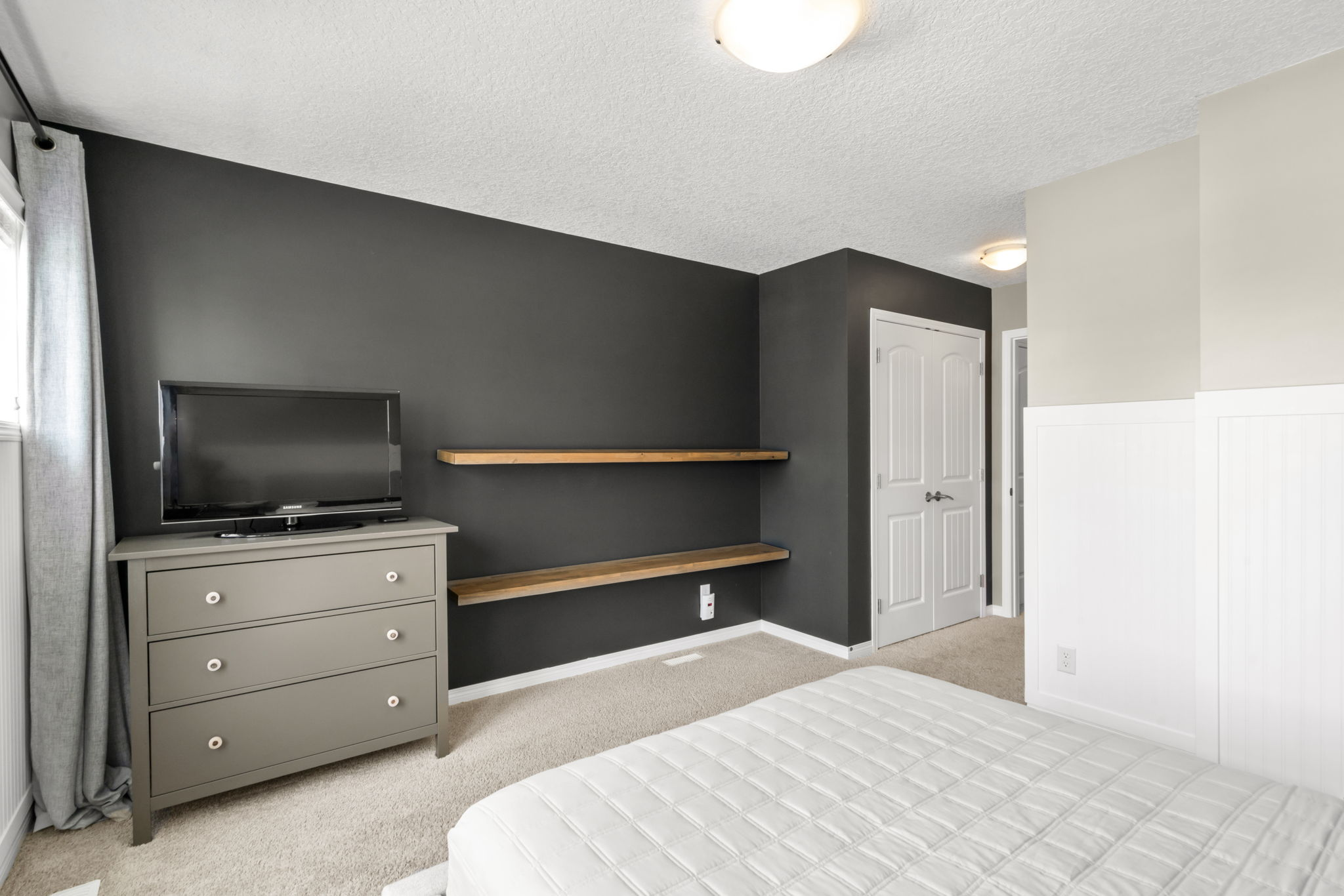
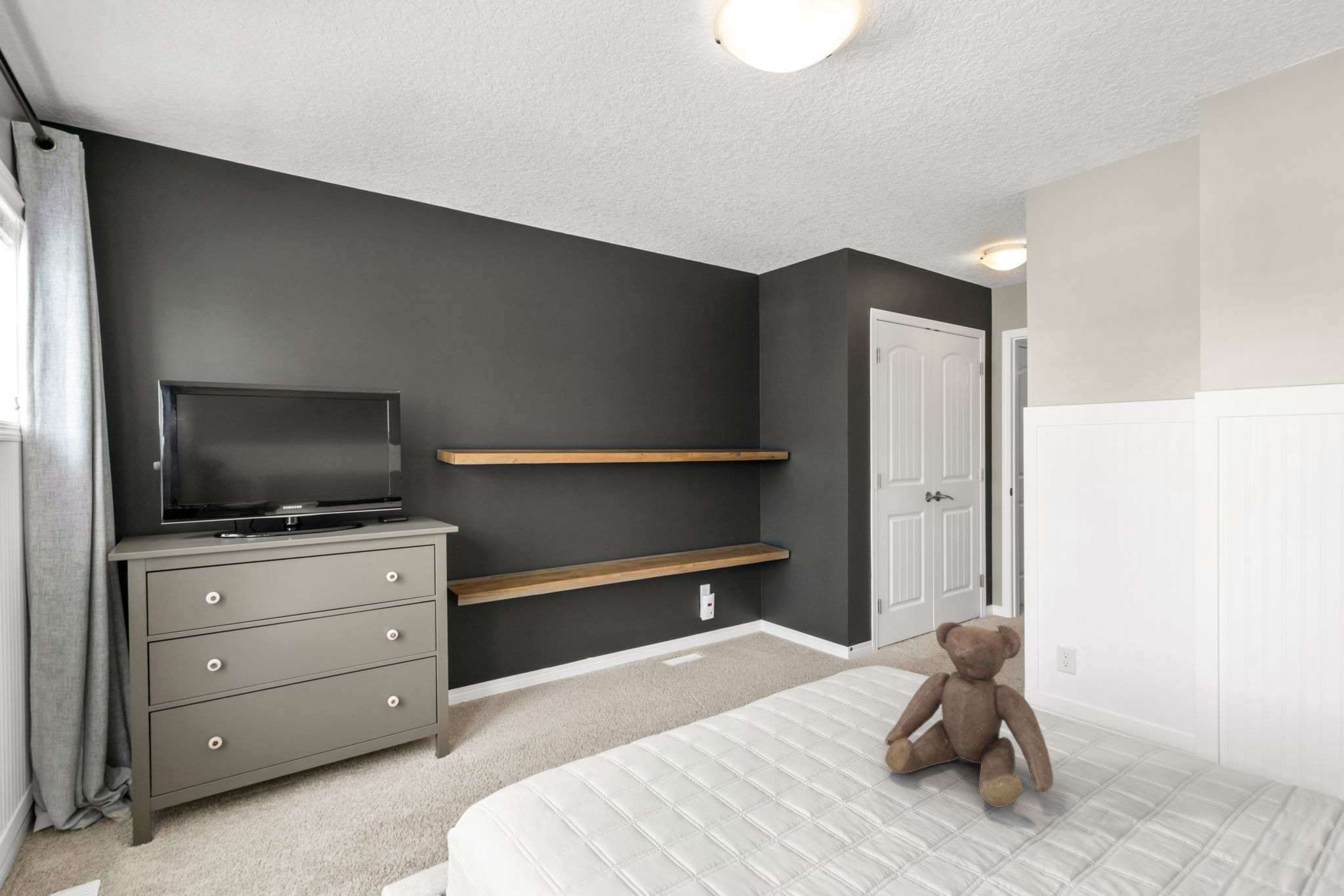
+ teddy bear [884,621,1054,807]
